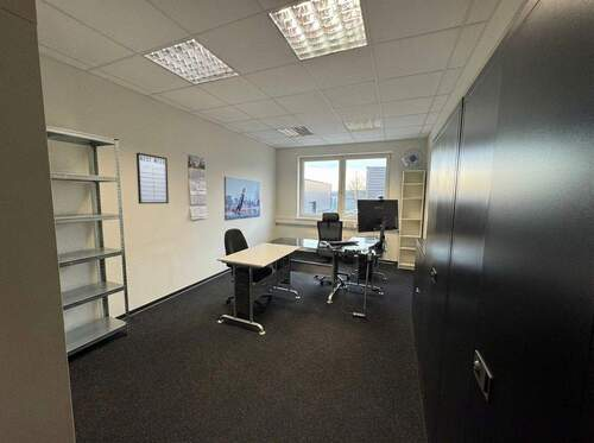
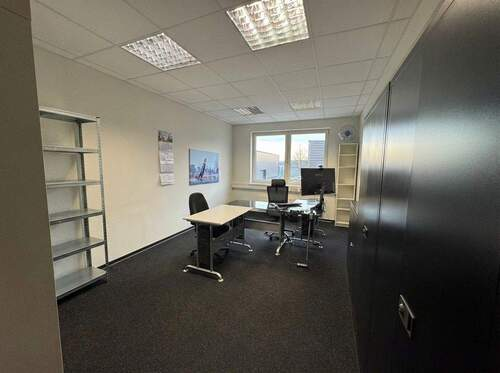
- writing board [135,152,170,205]
